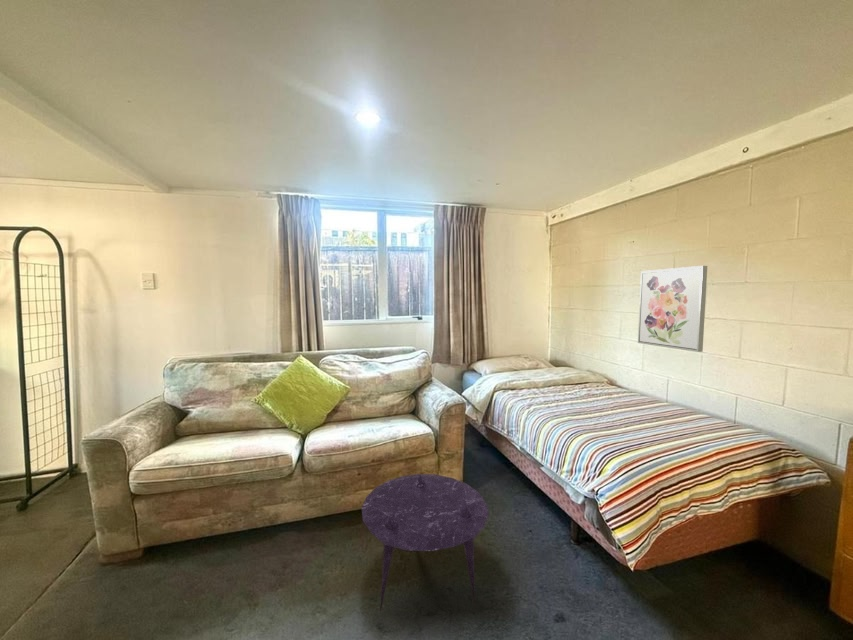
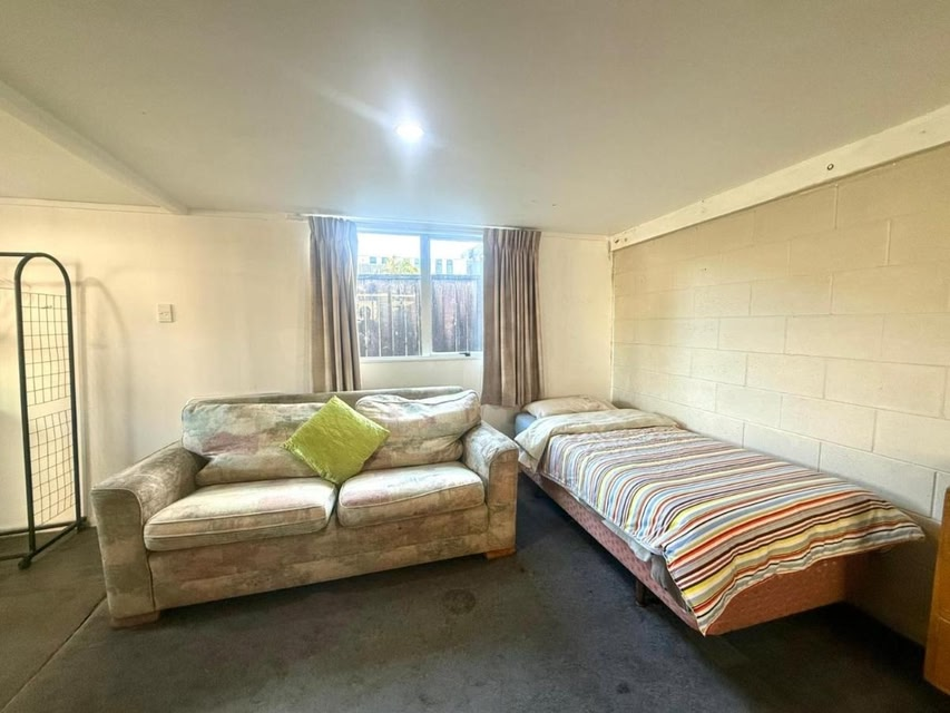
- side table [361,473,490,613]
- wall art [637,265,708,353]
